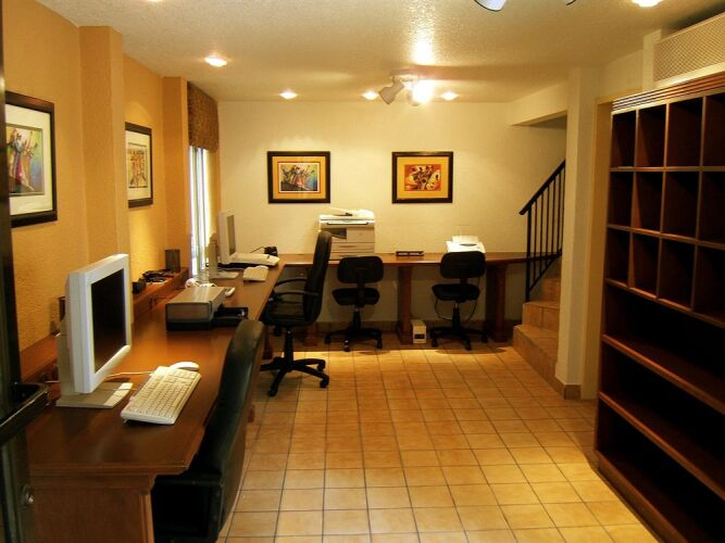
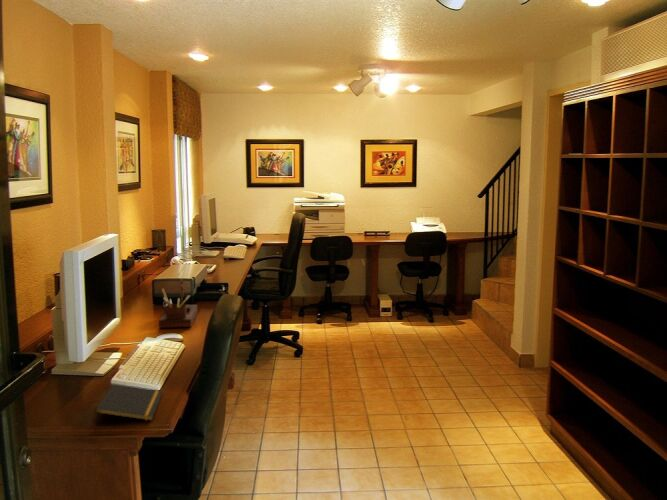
+ desk organizer [158,278,198,329]
+ notepad [94,383,164,425]
